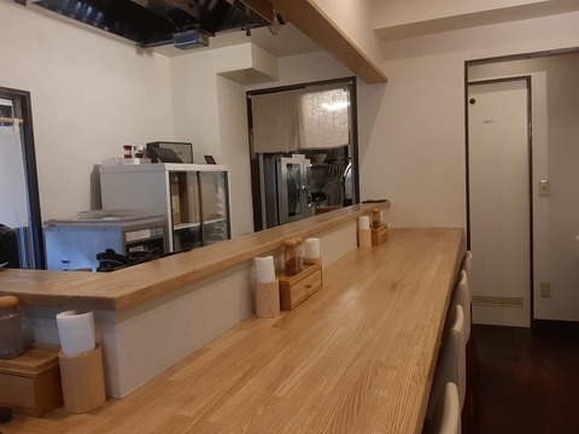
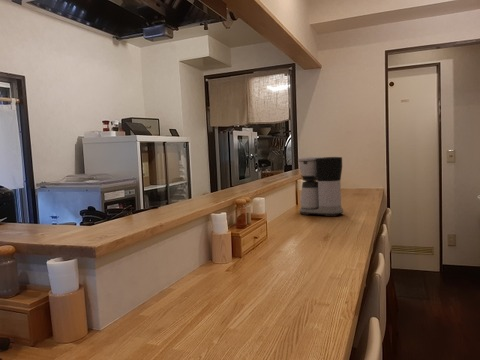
+ coffee maker [297,156,344,217]
